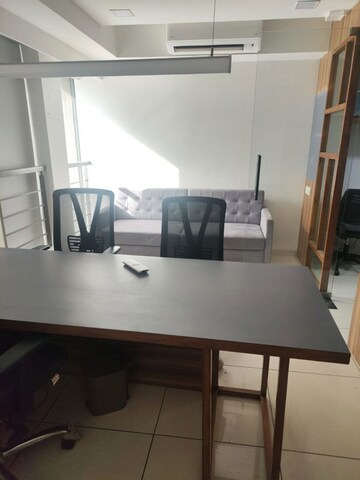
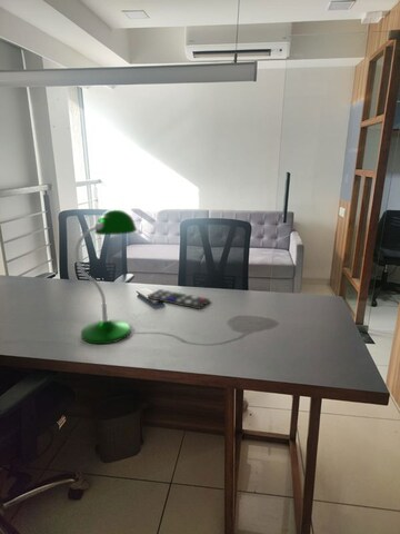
+ desk lamp [73,208,139,345]
+ remote control [147,288,211,310]
